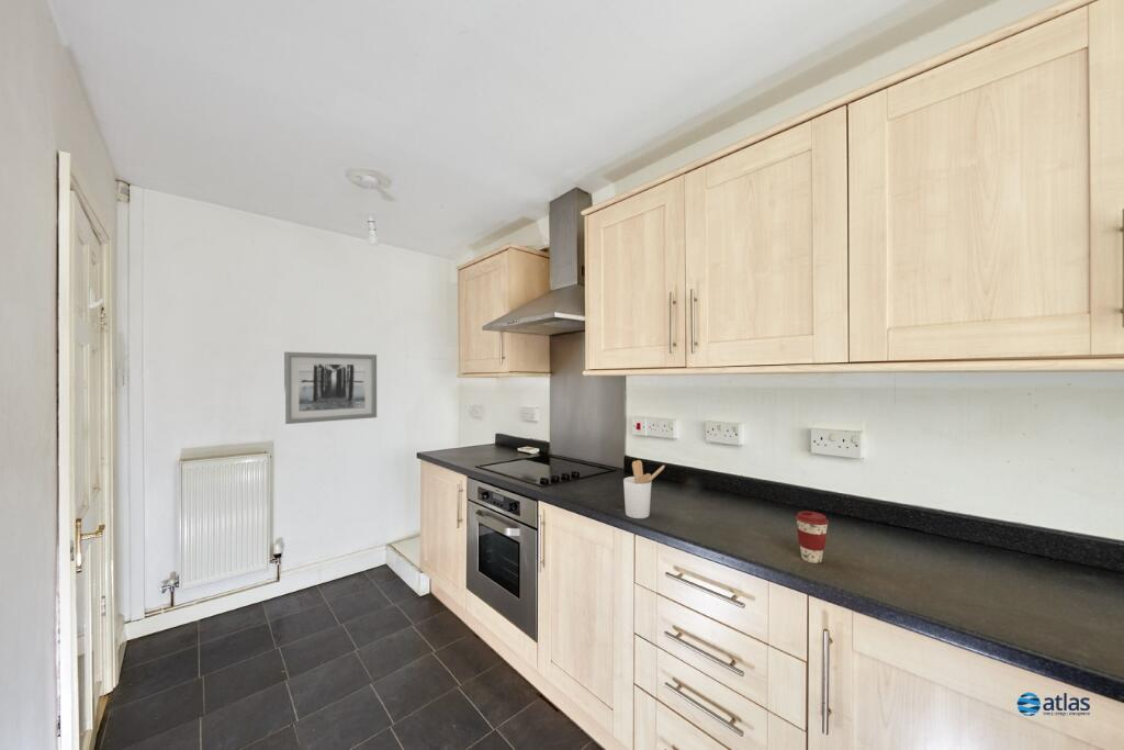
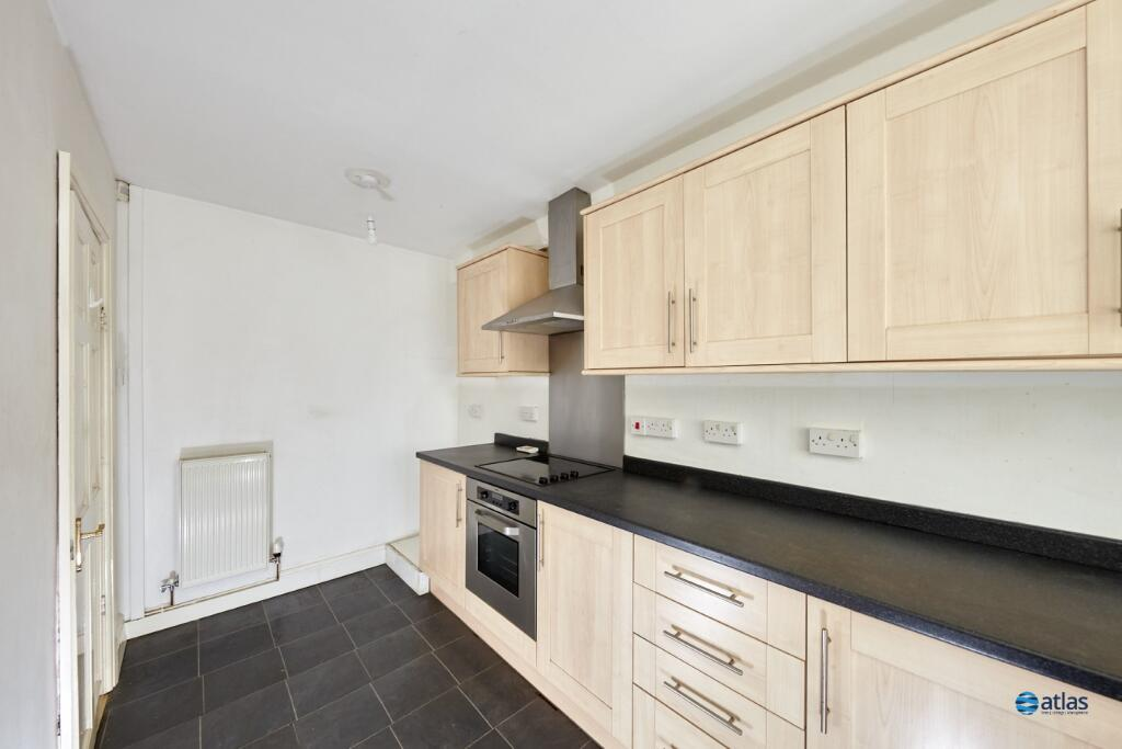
- wall art [283,351,378,425]
- utensil holder [622,459,666,519]
- coffee cup [795,511,830,564]
